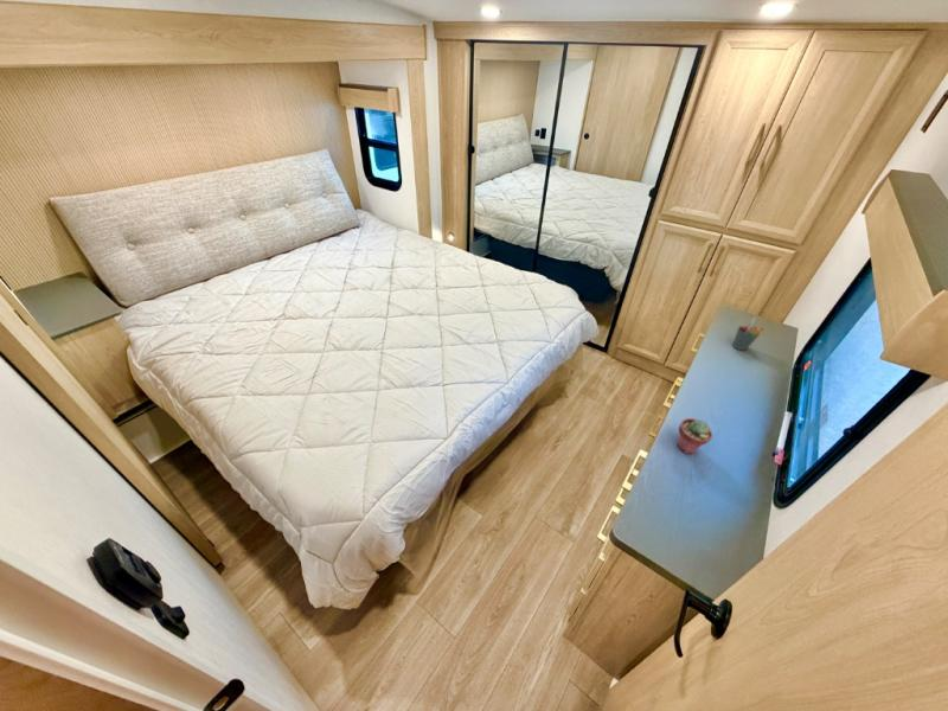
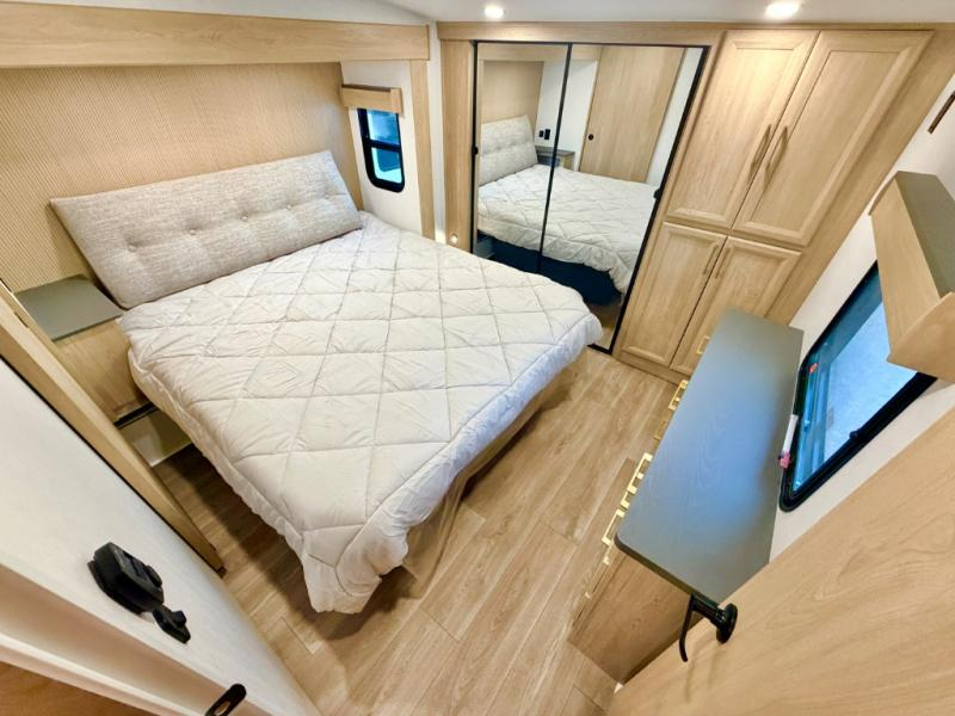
- pen holder [731,316,766,352]
- potted succulent [677,417,713,455]
